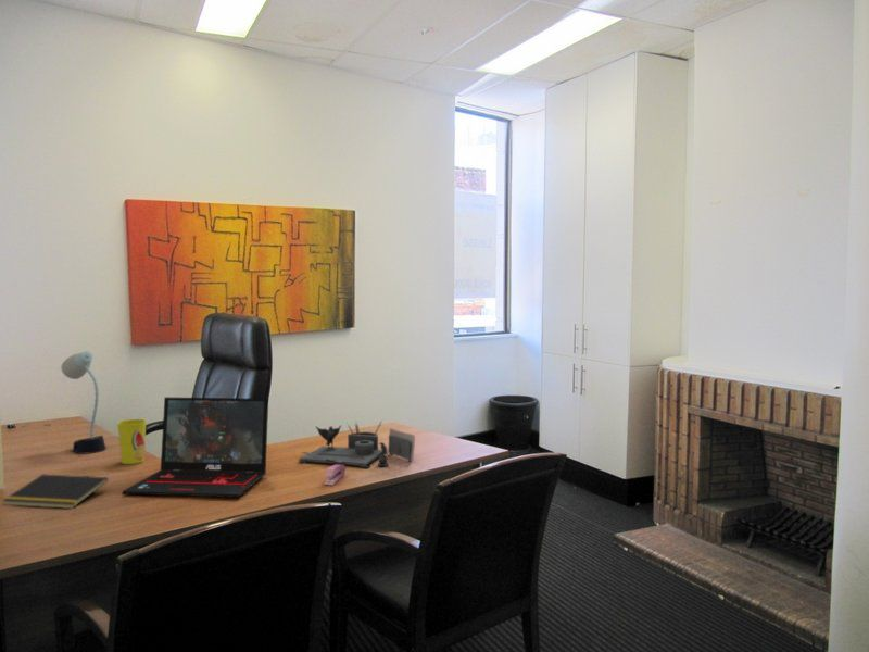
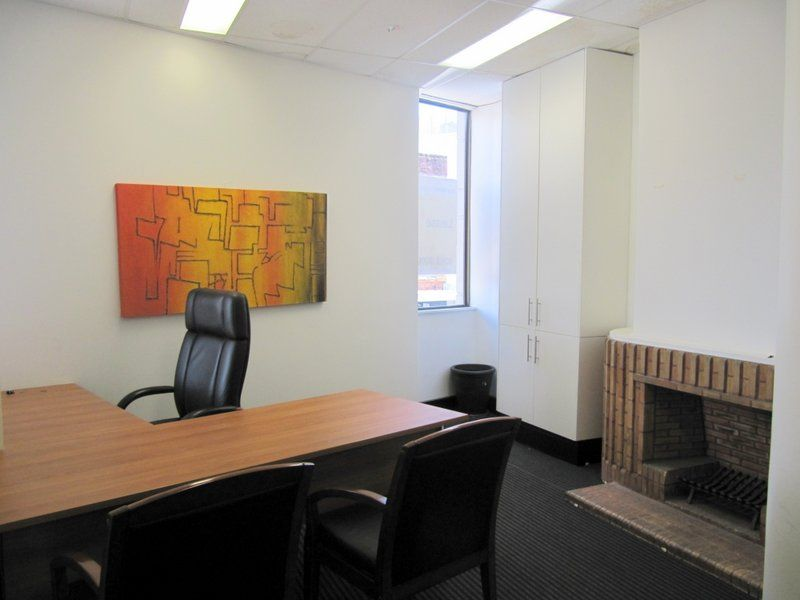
- notepad [1,473,109,510]
- desk lamp [60,350,108,454]
- stapler [323,464,347,486]
- desk organizer [298,419,416,469]
- laptop [122,396,269,499]
- cup [116,418,147,465]
